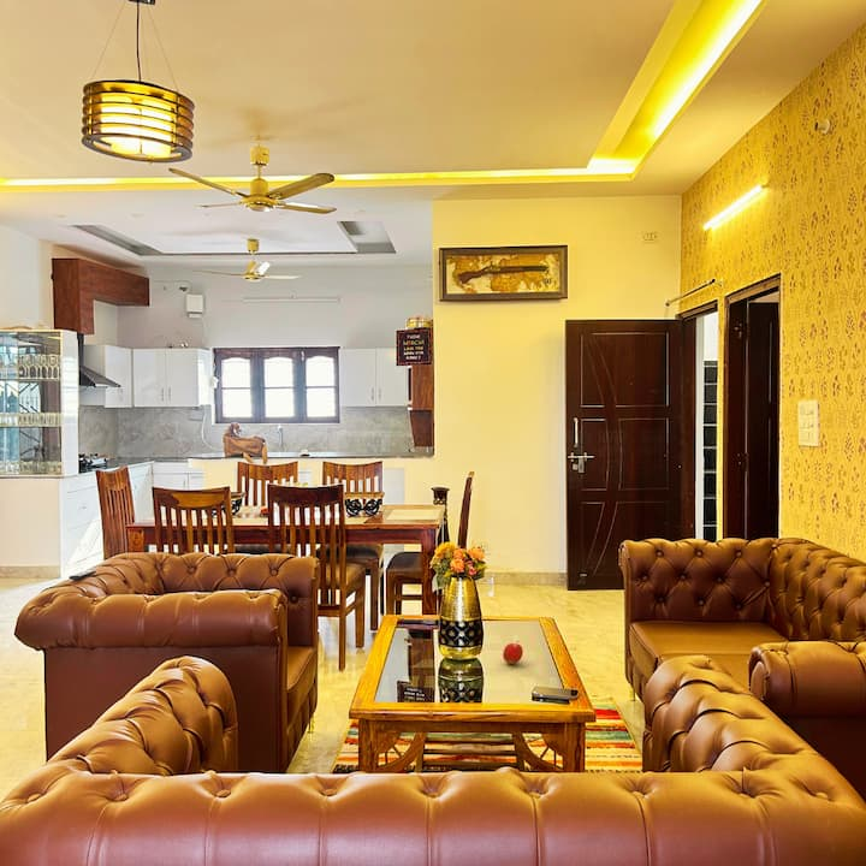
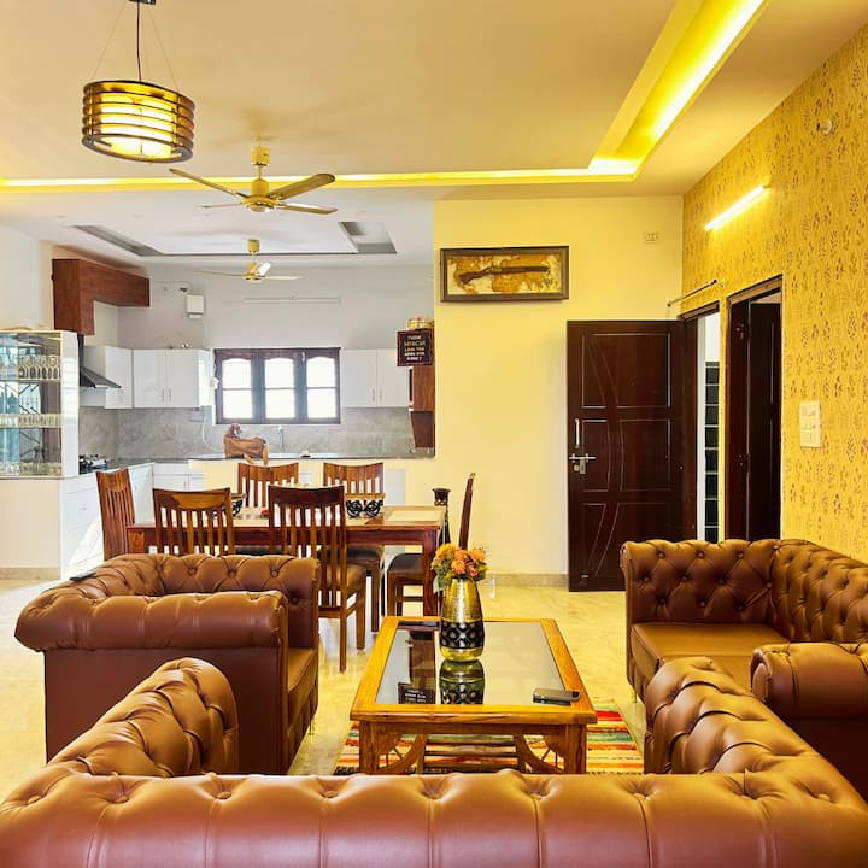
- fruit [502,640,524,665]
